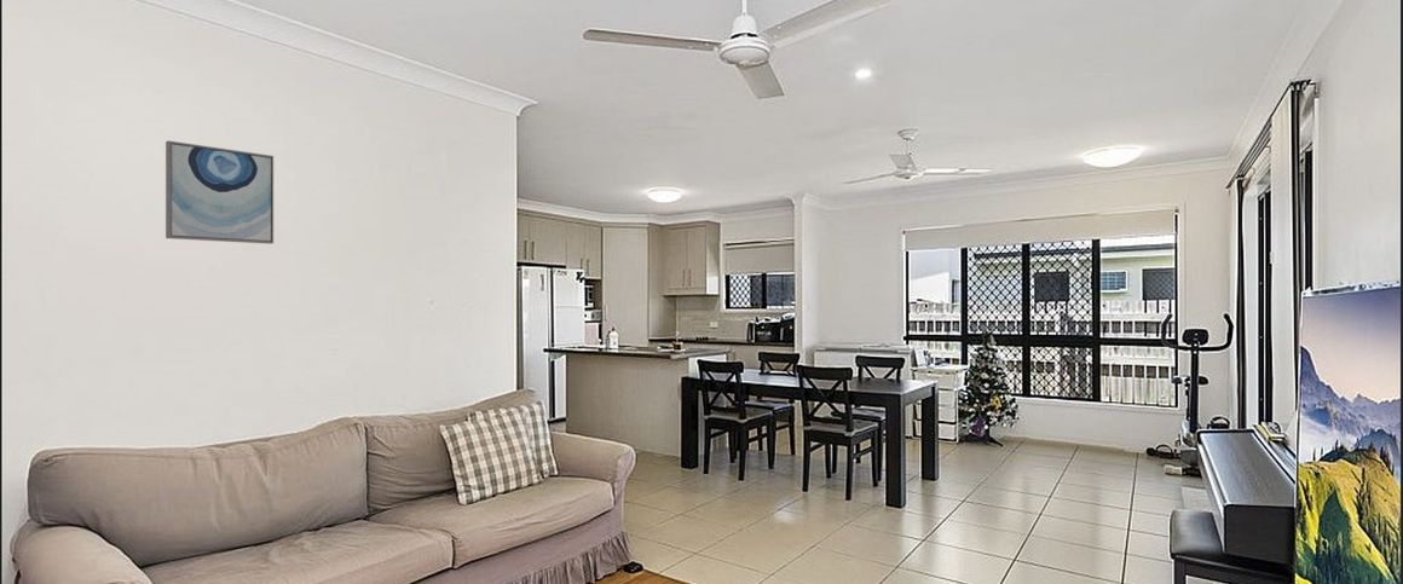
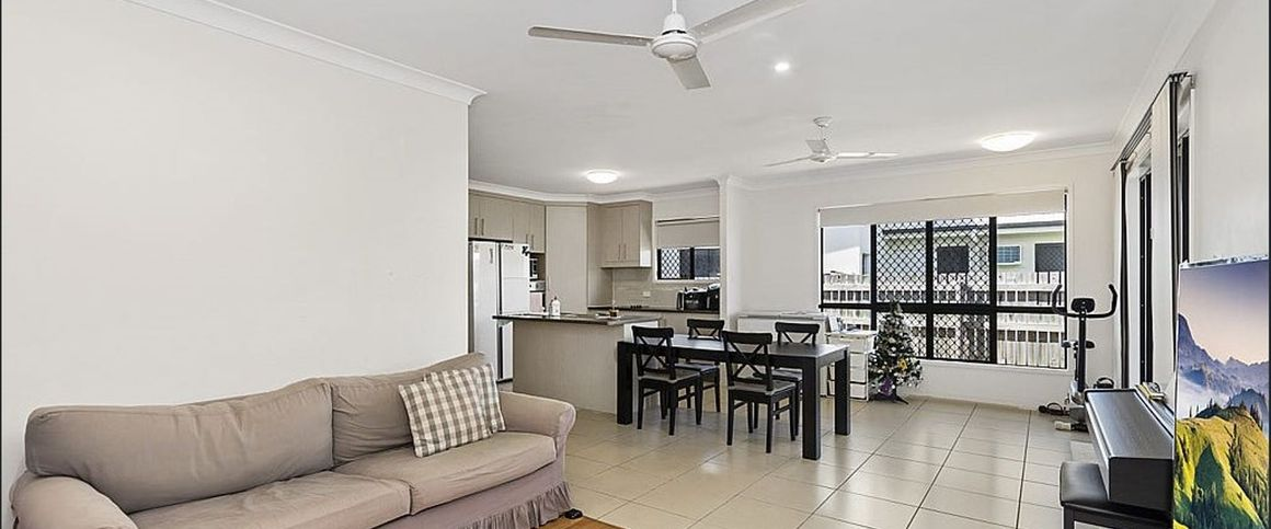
- wall art [164,139,275,245]
